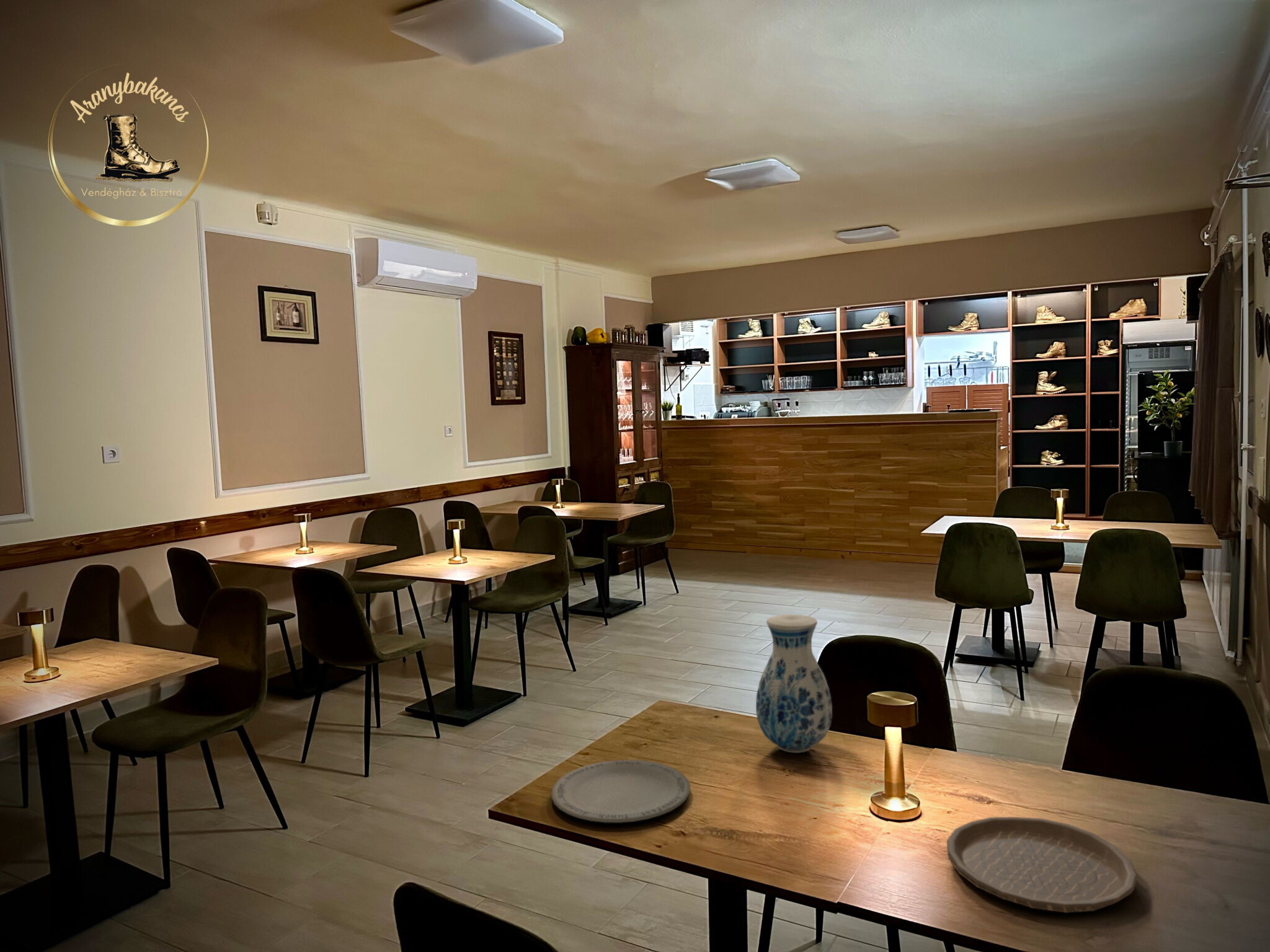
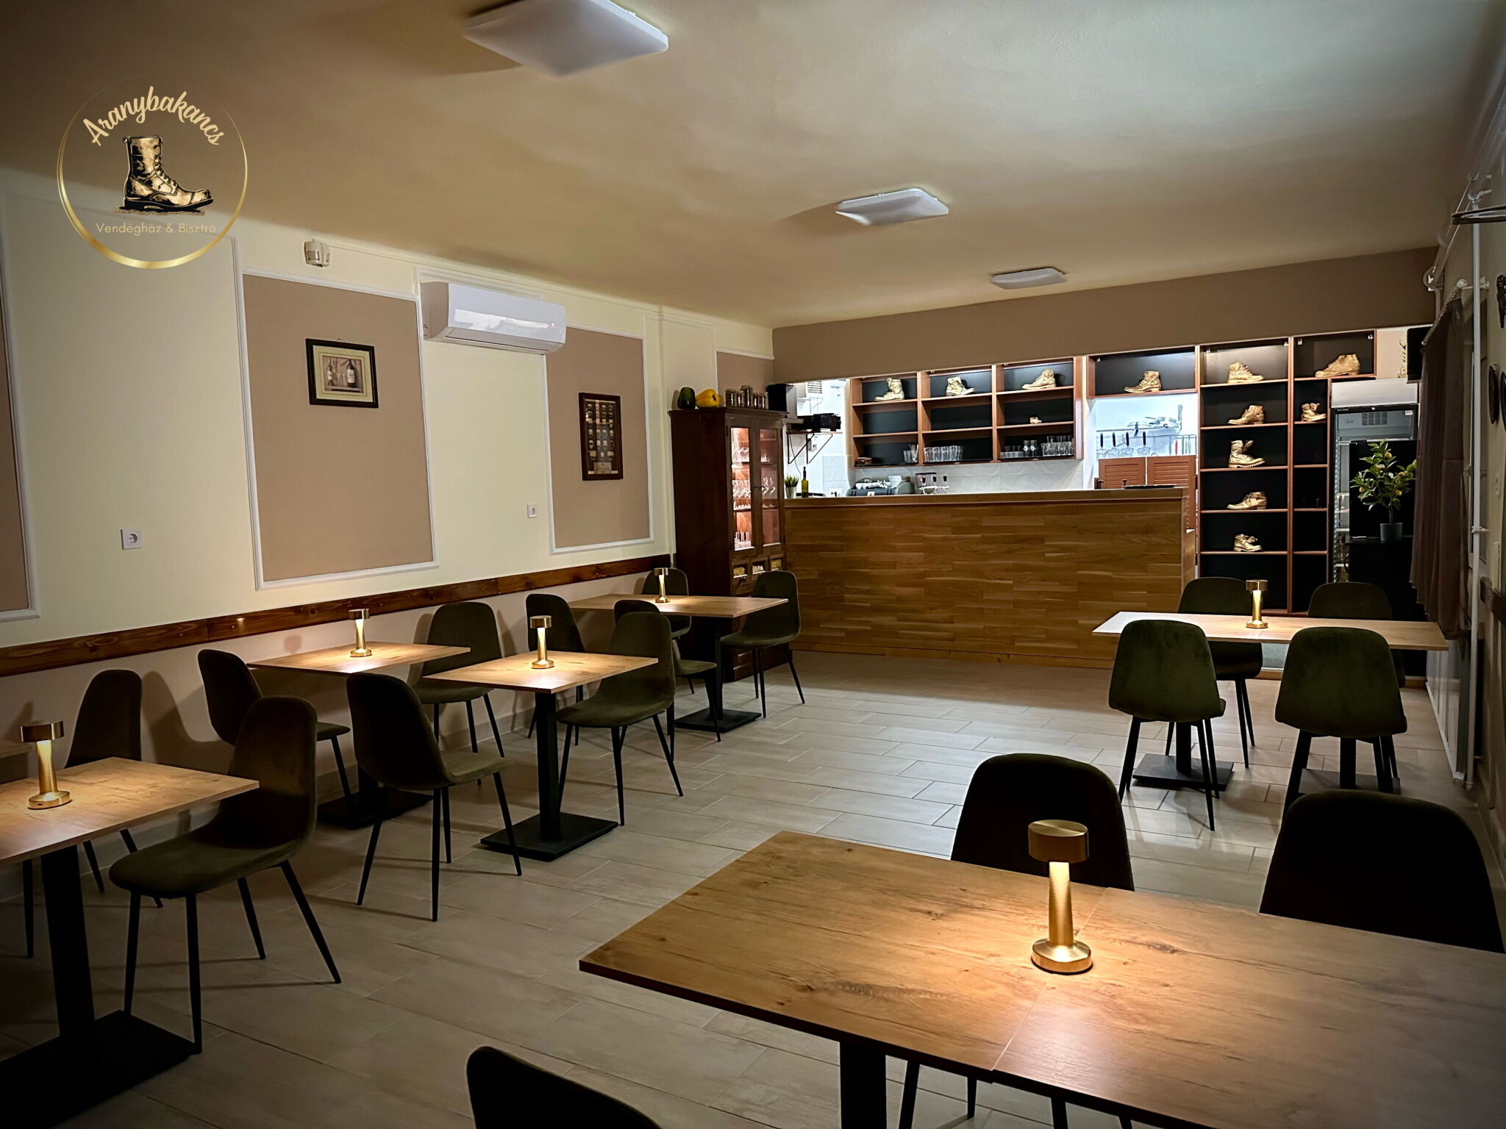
- plate [946,816,1138,914]
- vase [755,614,833,754]
- plate [551,759,691,823]
